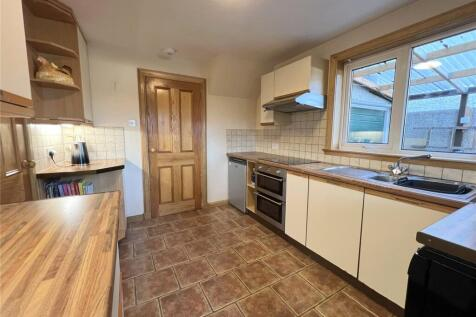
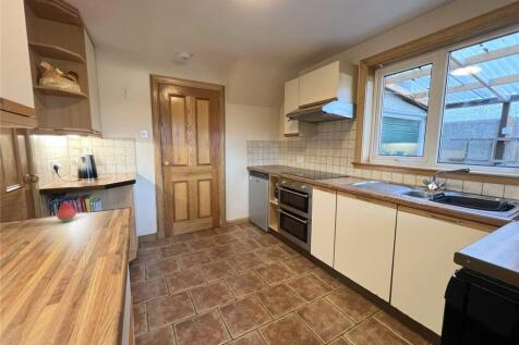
+ fruit [56,201,77,223]
